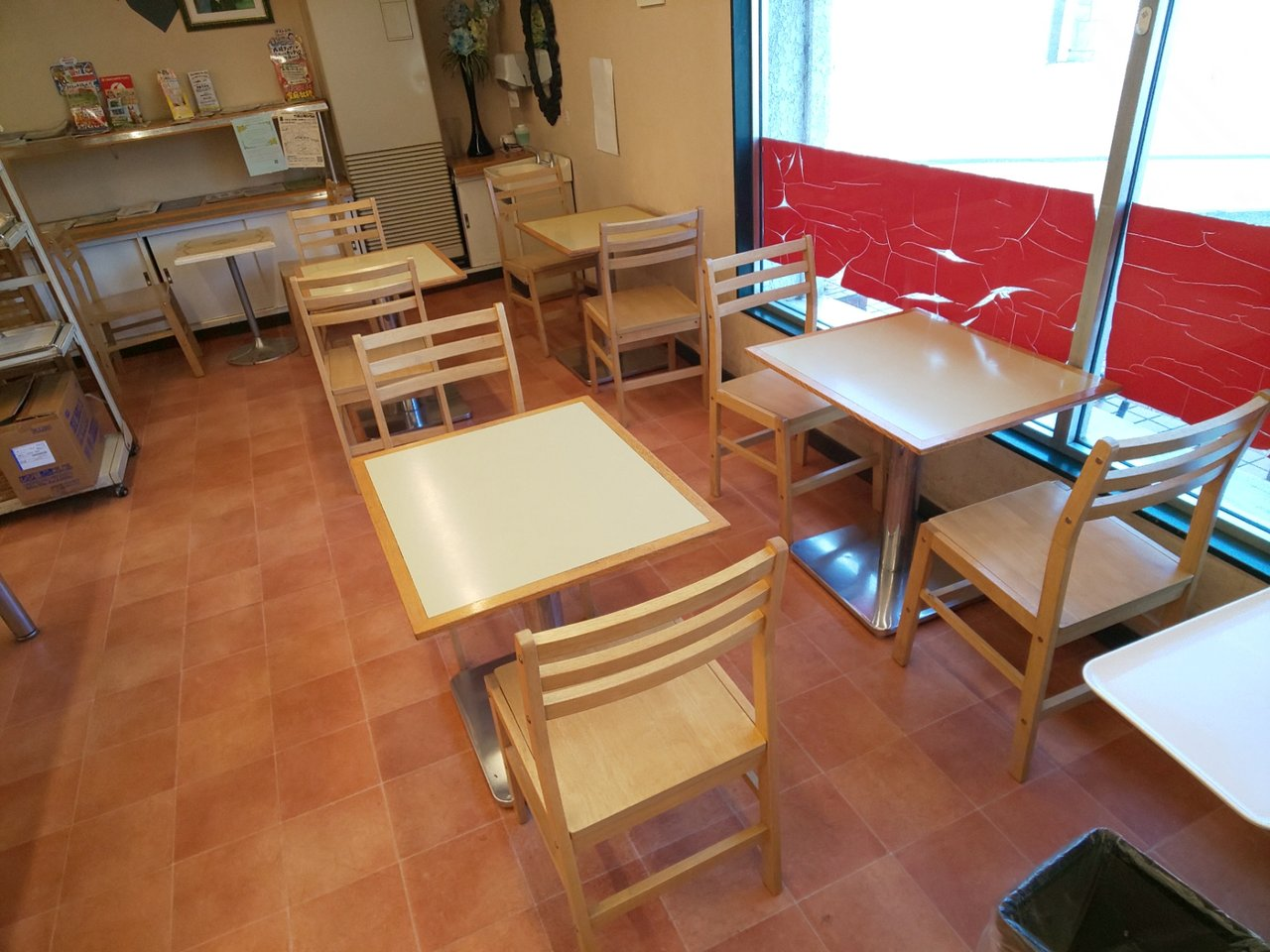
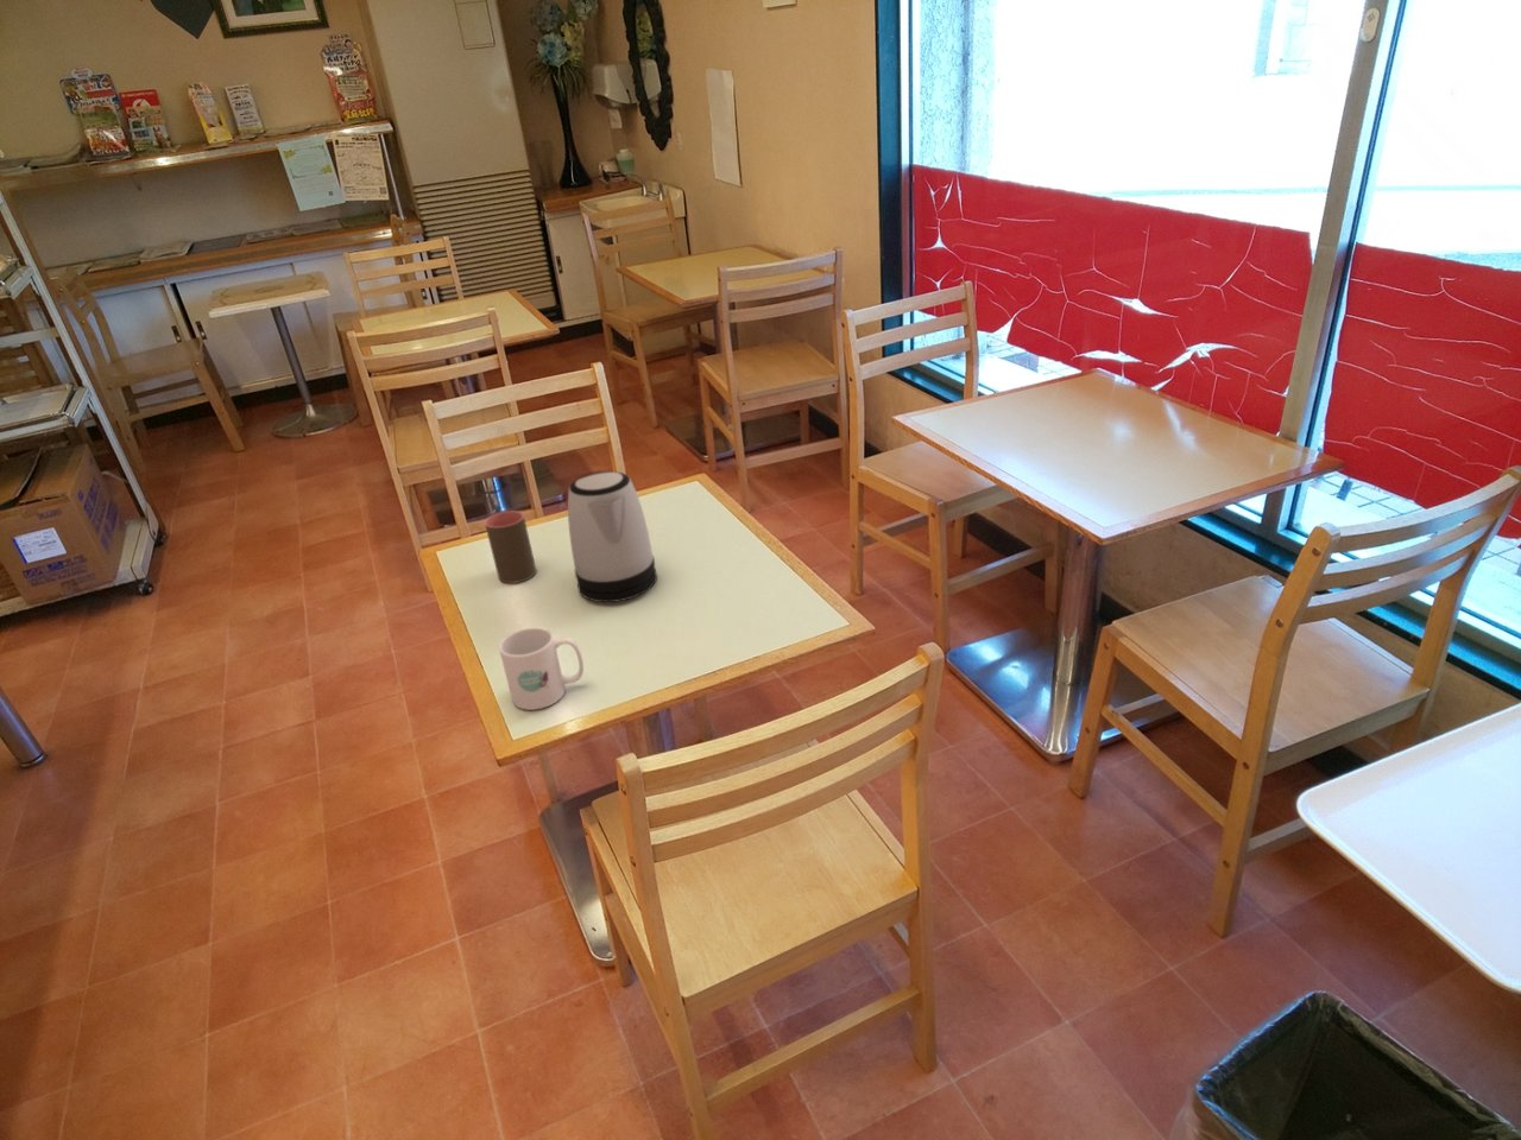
+ cup [484,509,537,584]
+ mug [498,626,584,711]
+ kettle [566,471,659,604]
